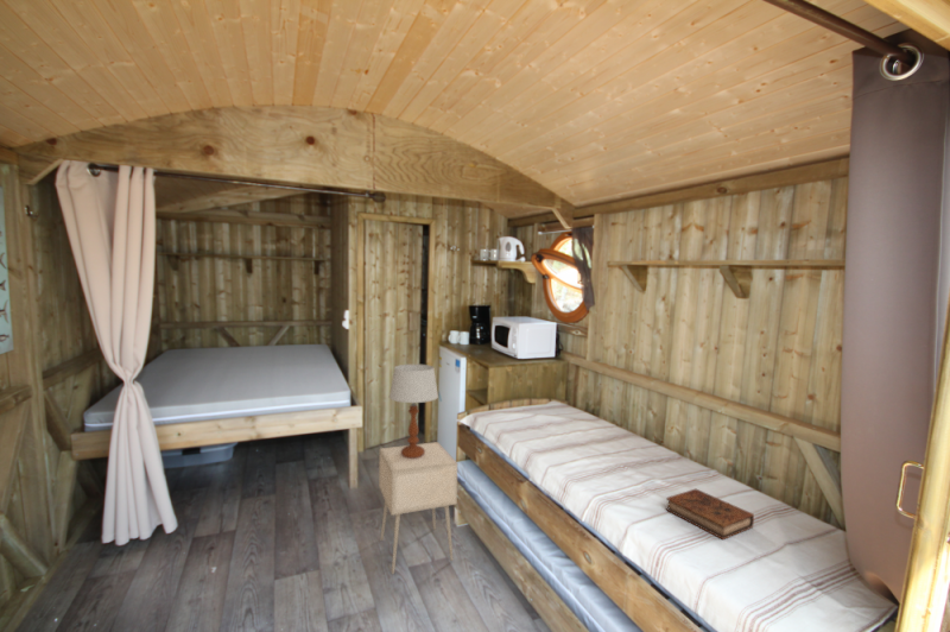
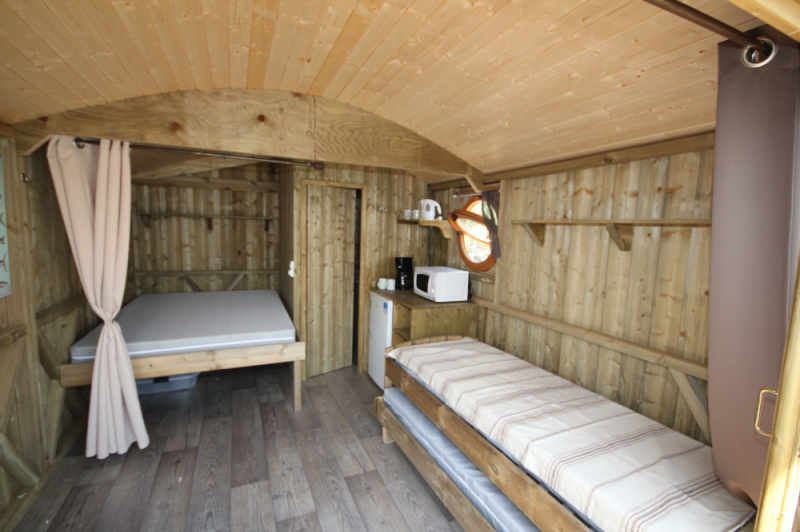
- nightstand [378,441,458,575]
- table lamp [388,364,439,459]
- book [665,488,755,541]
